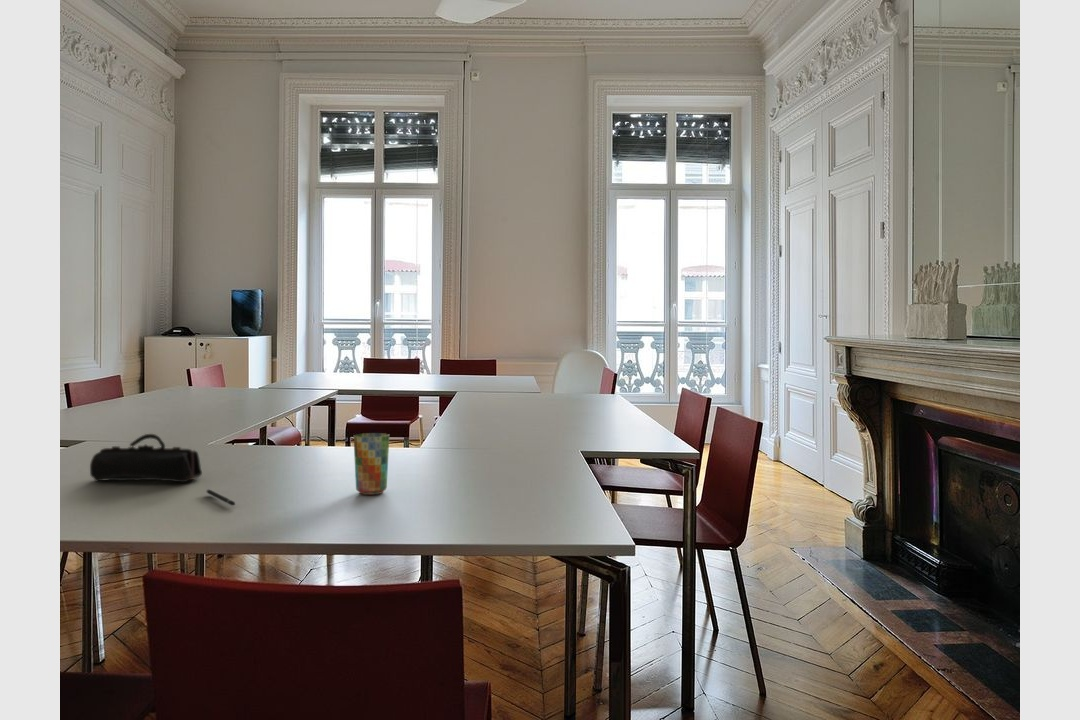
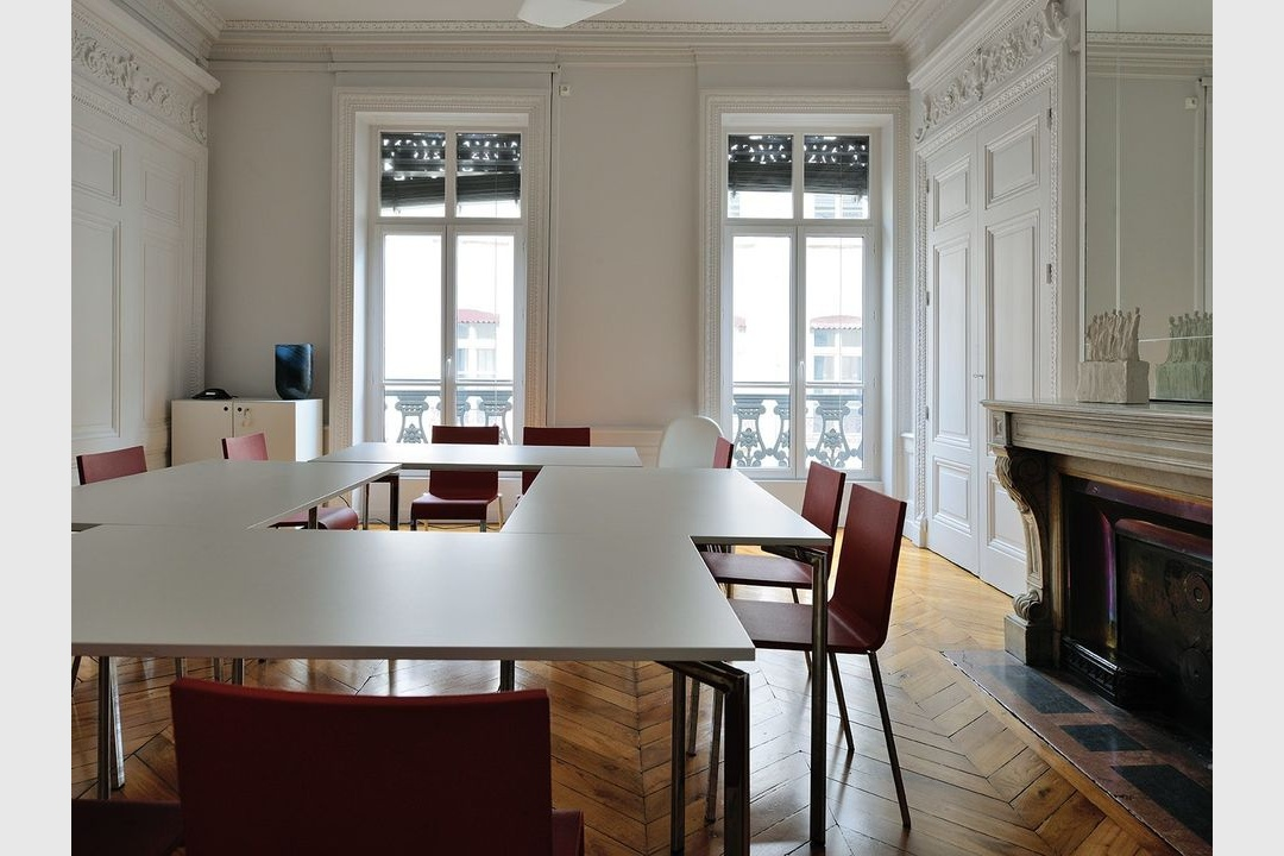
- cup [353,432,390,496]
- pen [206,488,236,507]
- pencil case [89,433,203,483]
